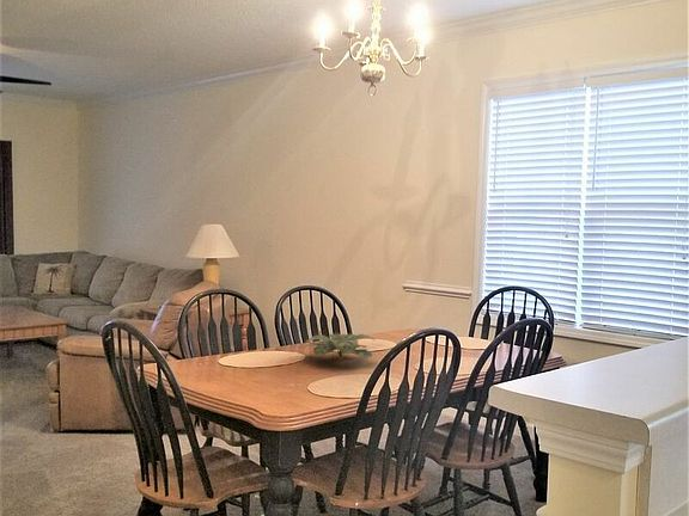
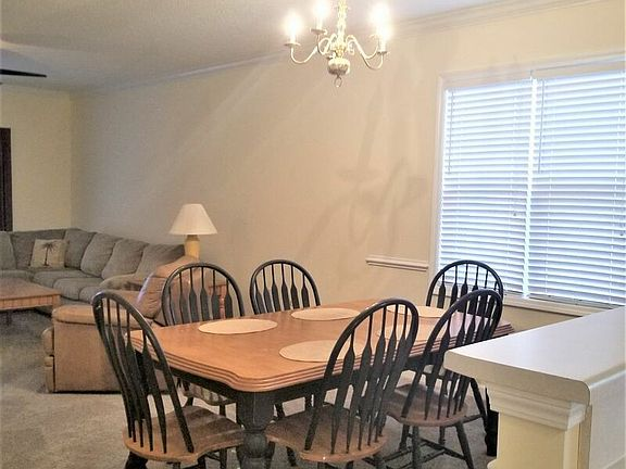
- plant [305,333,379,361]
